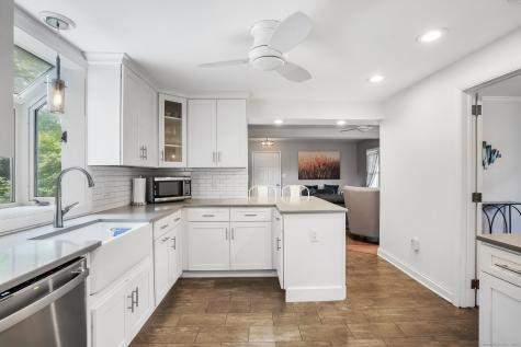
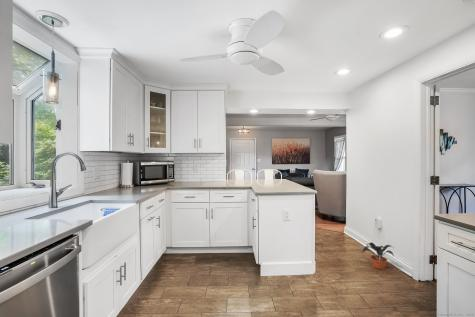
+ potted plant [361,241,395,270]
